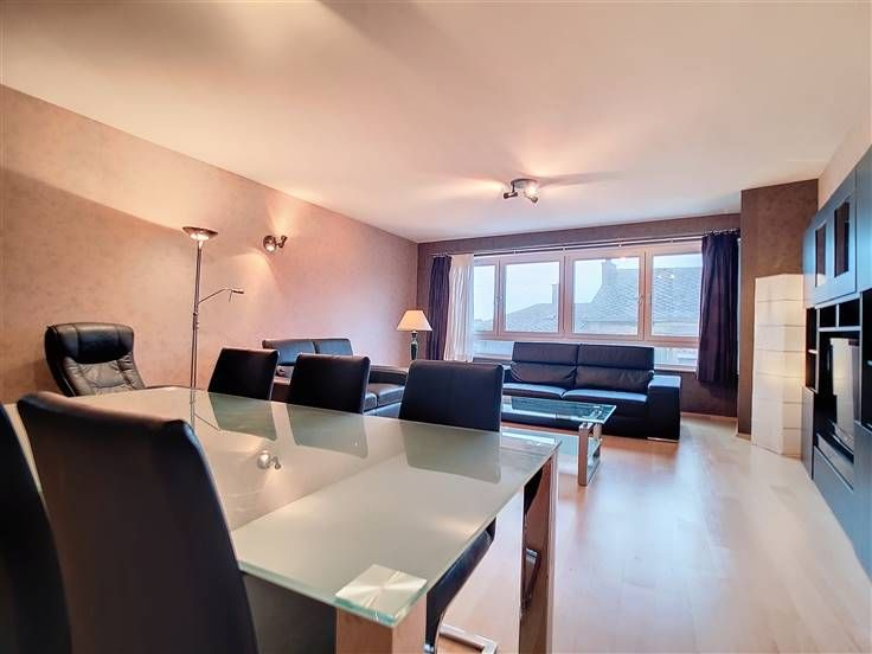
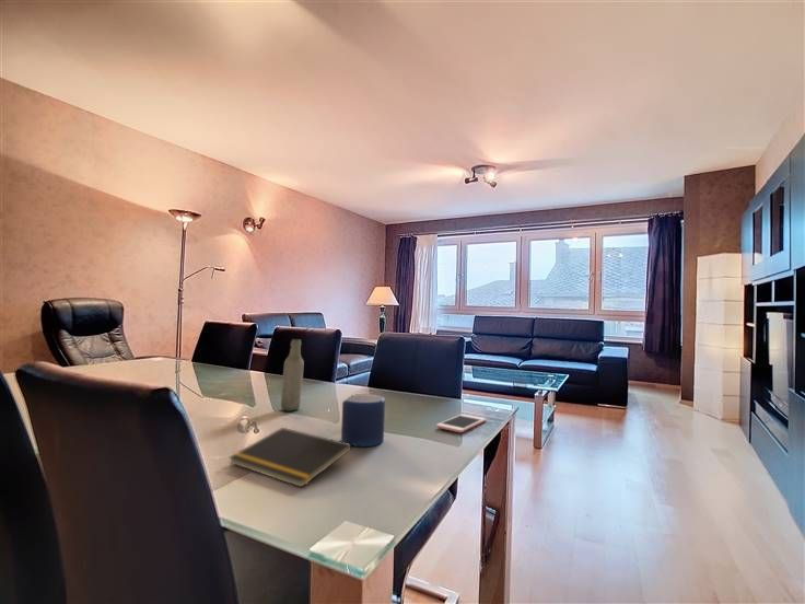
+ bottle [280,338,305,413]
+ notepad [228,427,352,488]
+ candle [340,393,386,448]
+ cell phone [435,413,487,433]
